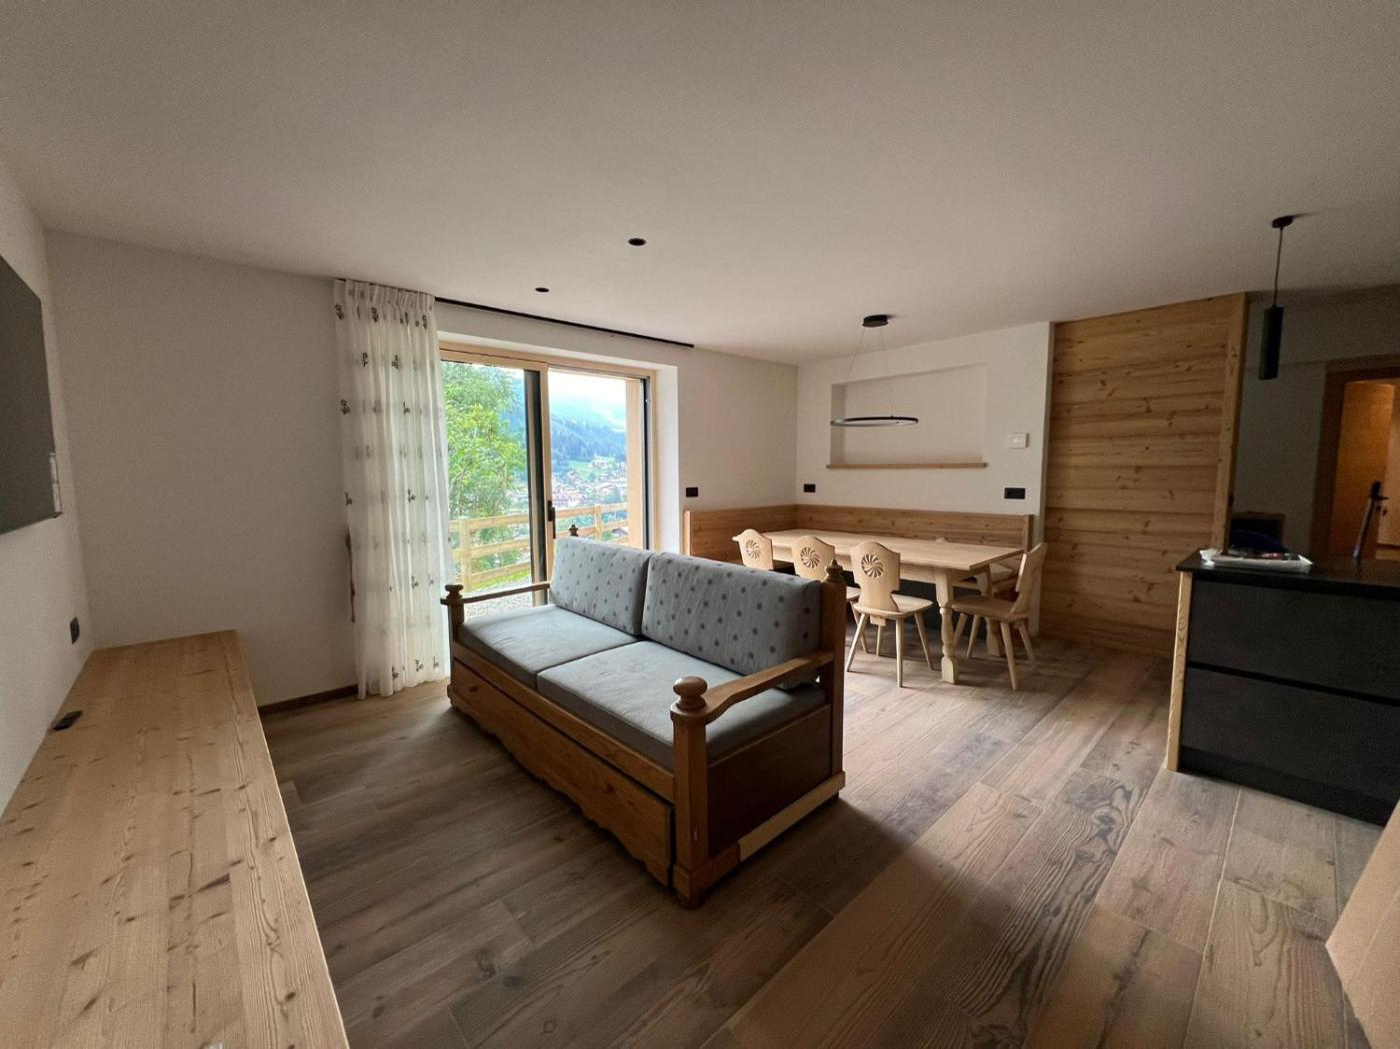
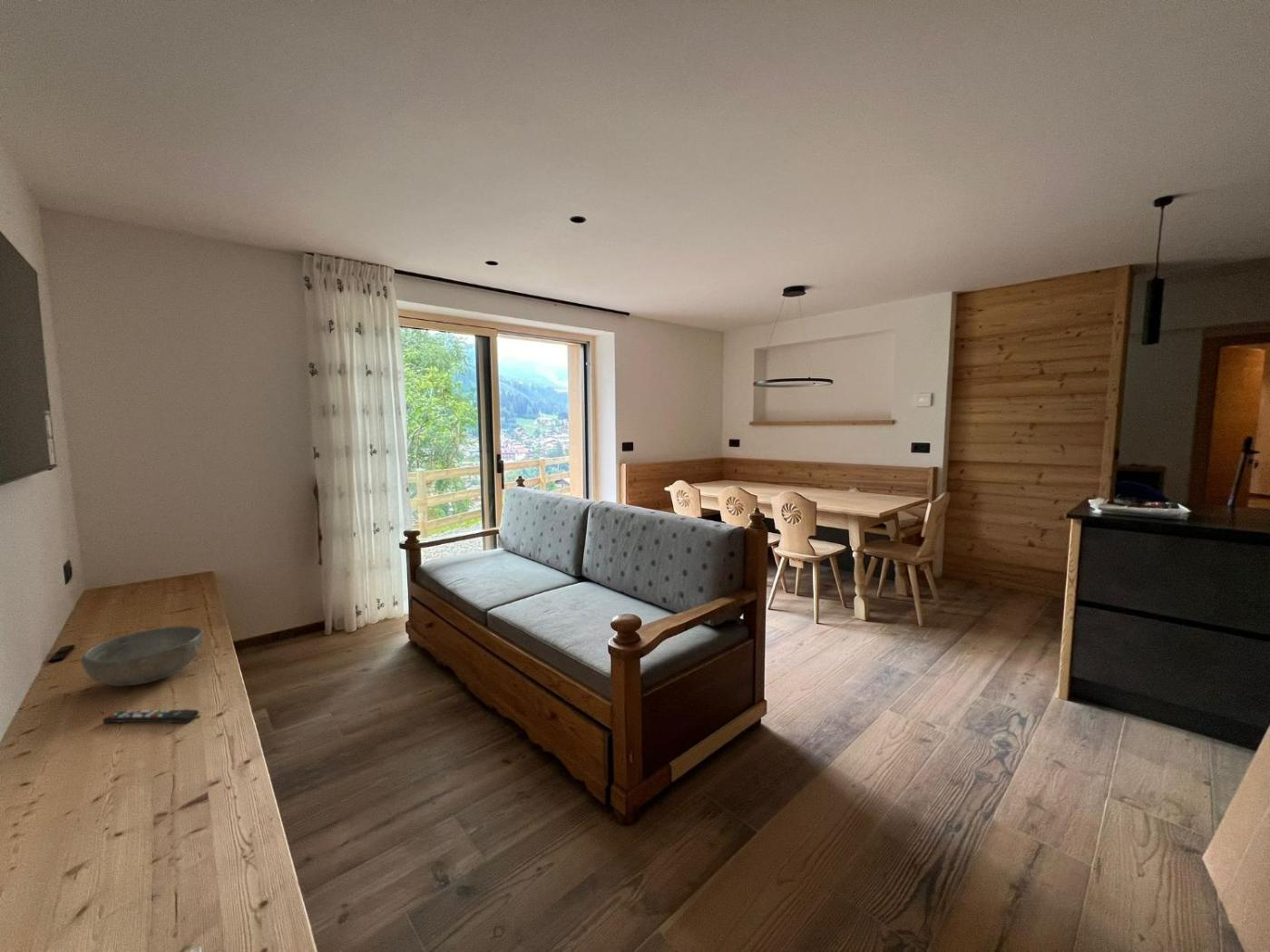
+ bowl [80,625,204,687]
+ remote control [102,708,200,724]
